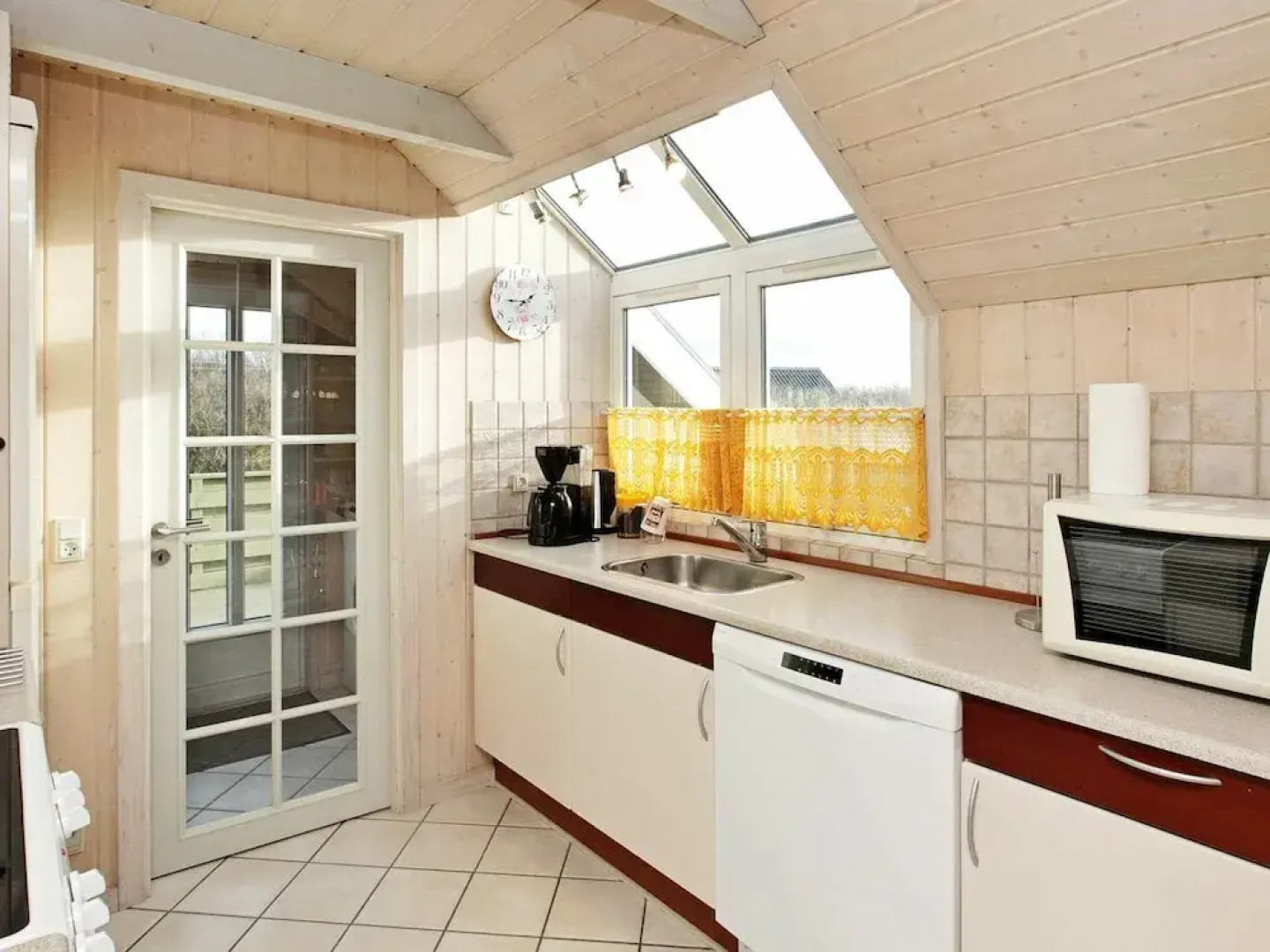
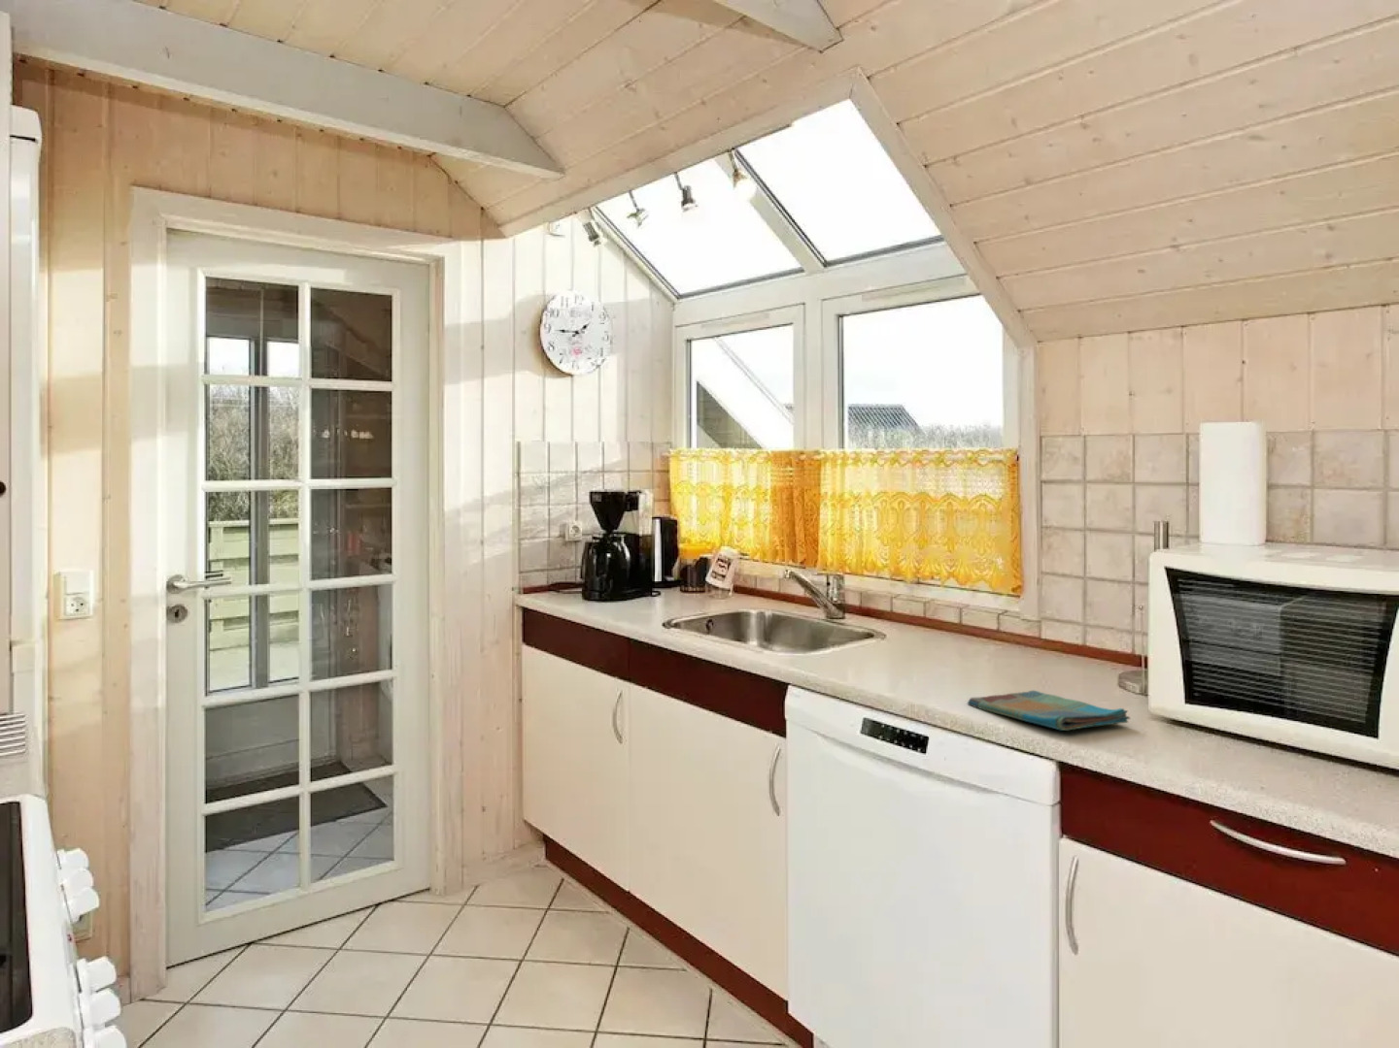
+ dish towel [967,689,1131,732]
